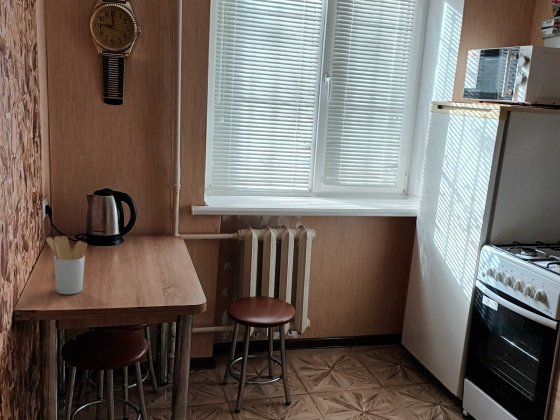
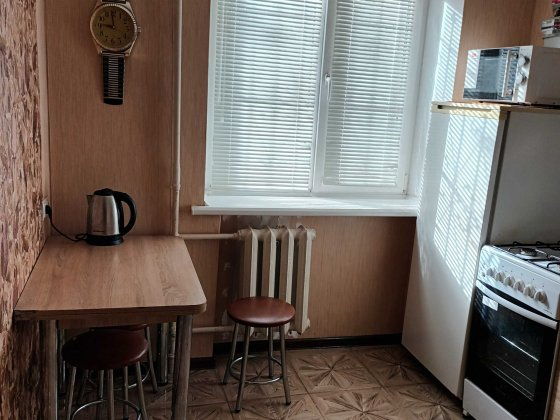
- utensil holder [45,235,88,295]
